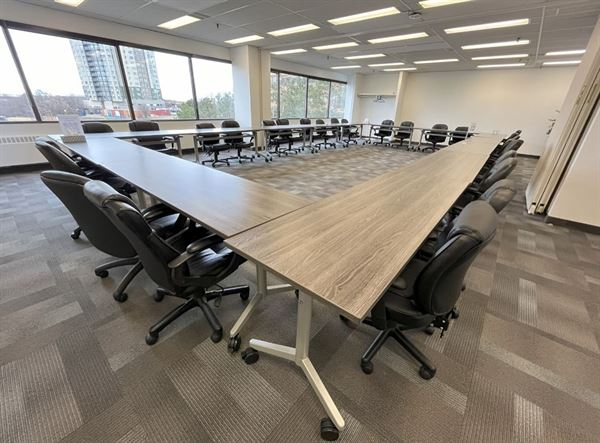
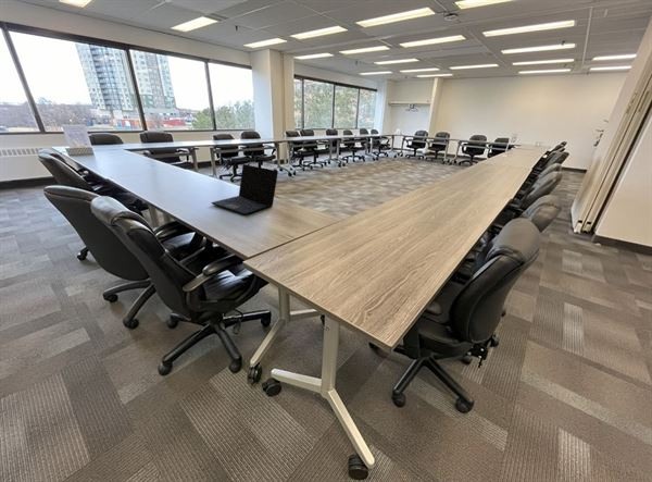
+ laptop [211,163,279,217]
